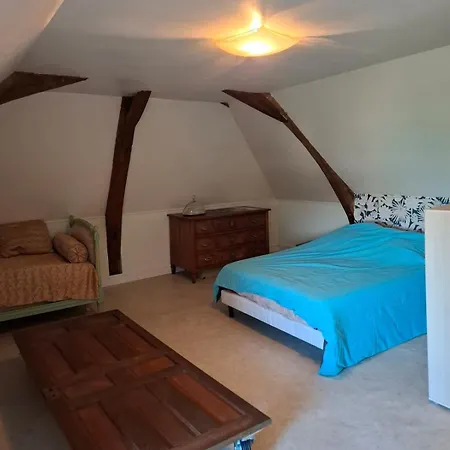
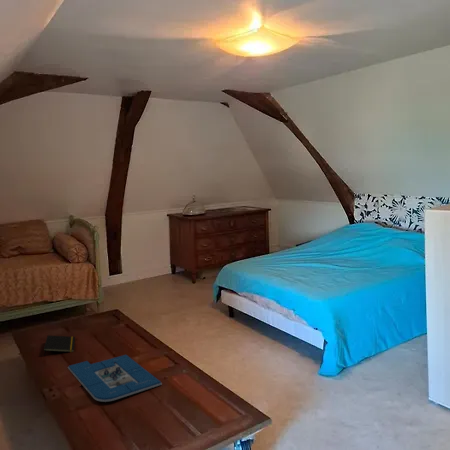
+ board game [67,354,163,403]
+ notepad [43,334,76,358]
